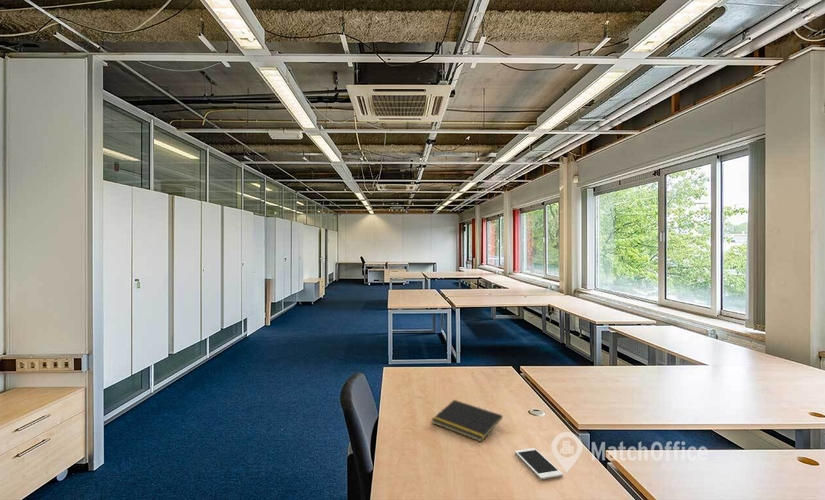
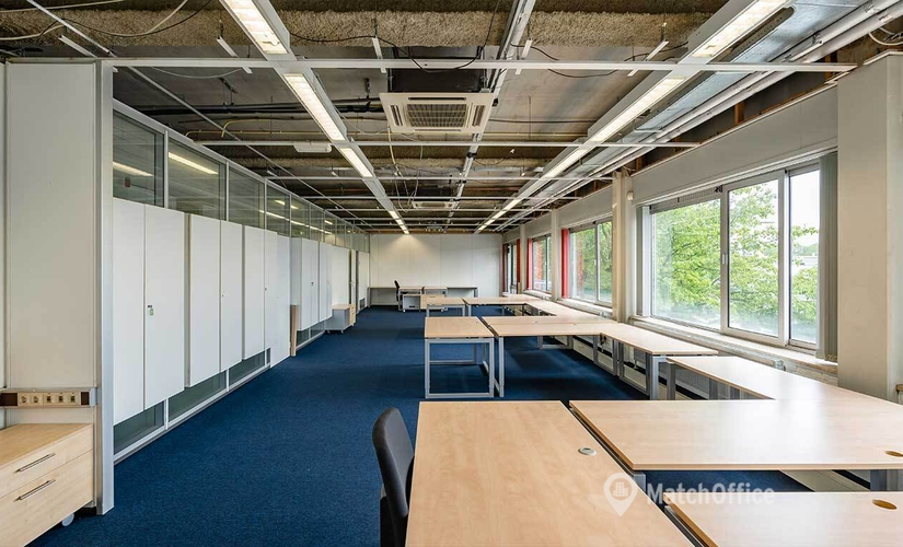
- cell phone [514,447,564,480]
- notepad [430,399,503,443]
